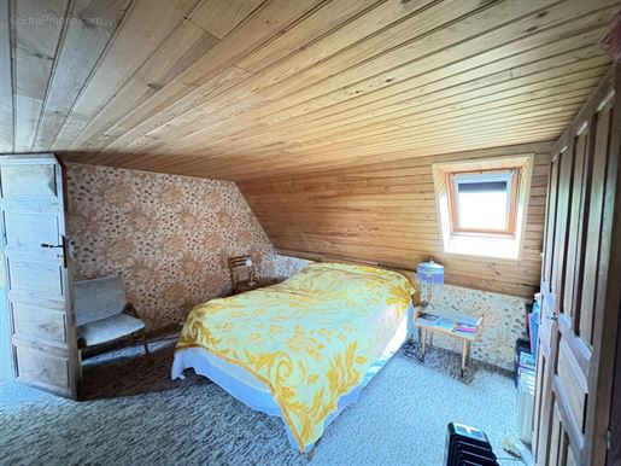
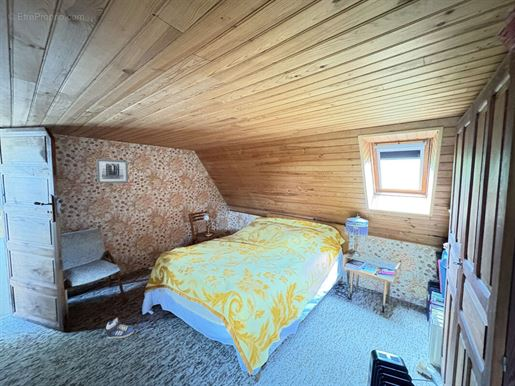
+ sneaker [105,317,135,340]
+ wall art [95,158,129,184]
